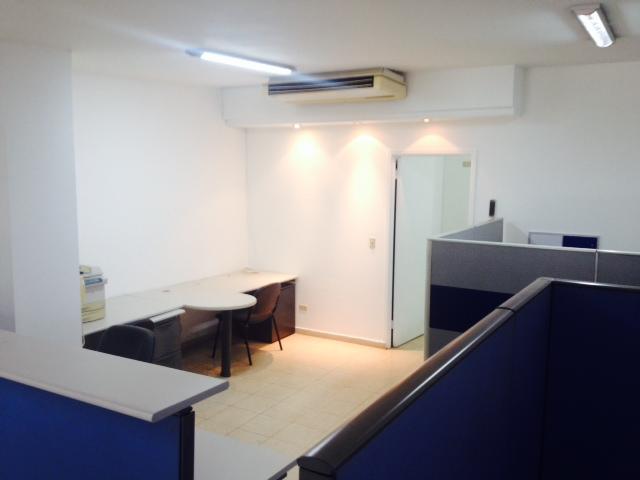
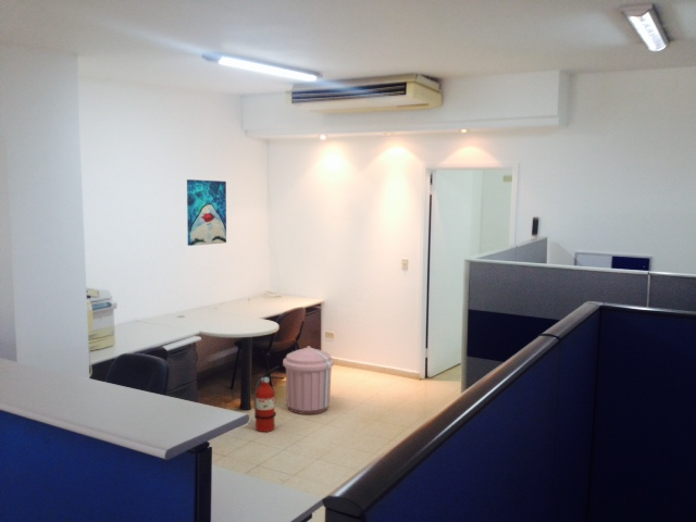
+ fire extinguisher [253,364,285,433]
+ trash can [282,345,335,415]
+ wall art [186,178,227,247]
